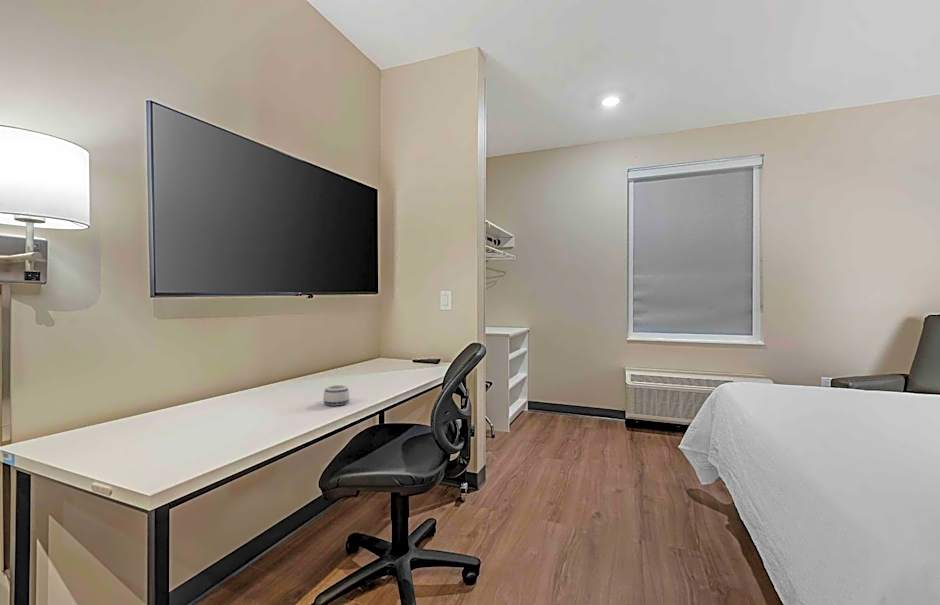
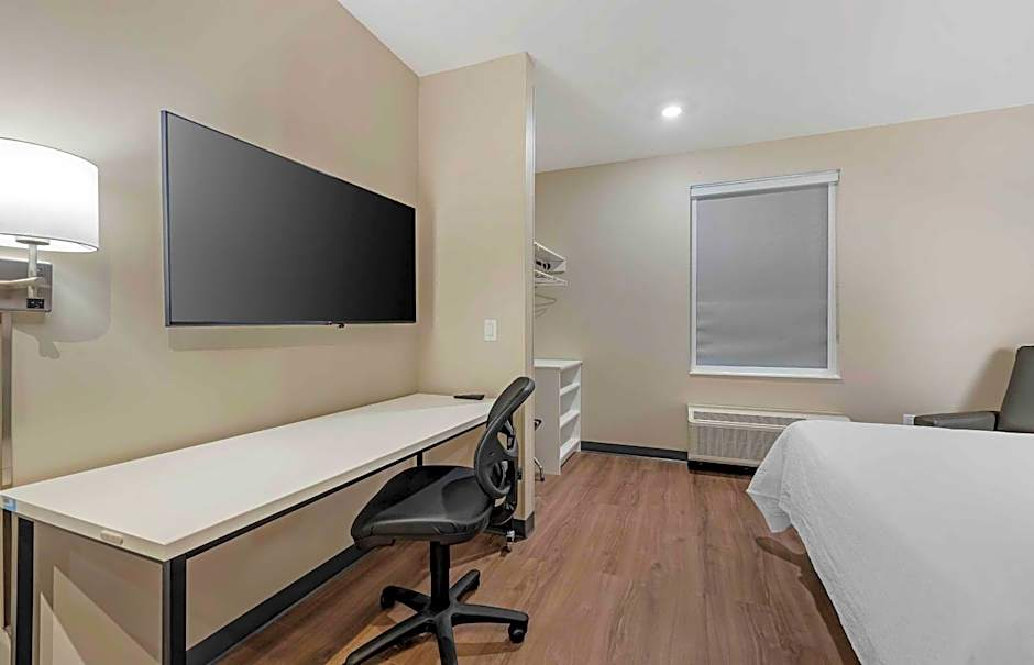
- mug [322,384,350,406]
